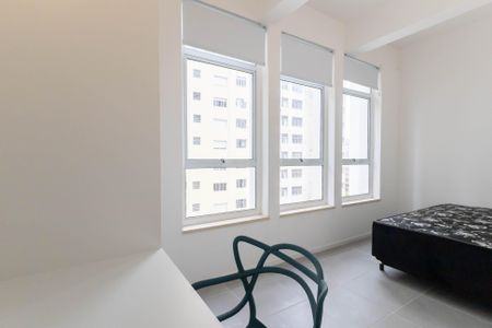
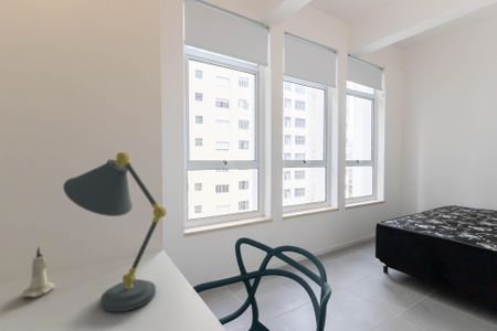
+ desk lamp [62,151,168,312]
+ candle [20,246,56,298]
